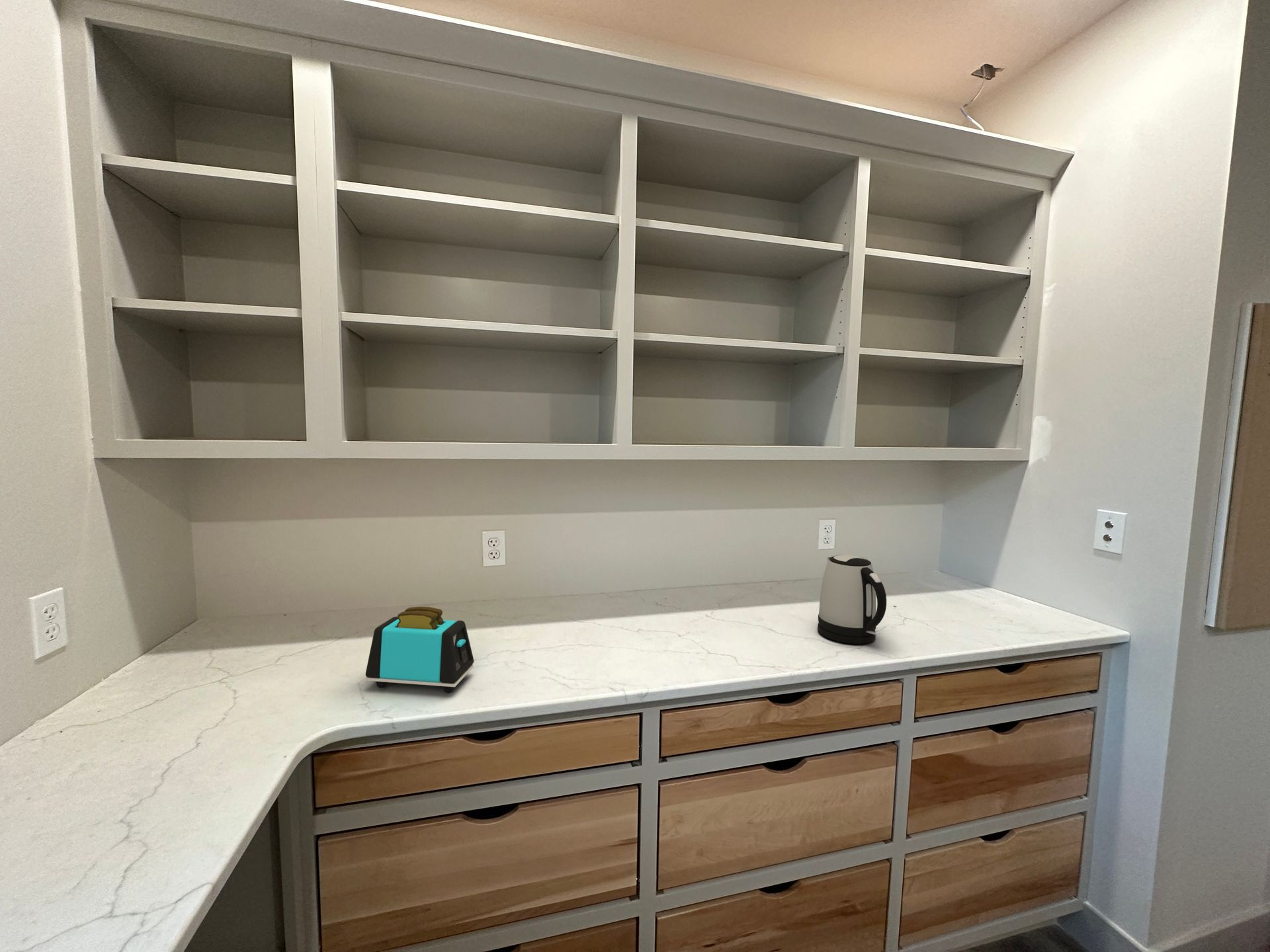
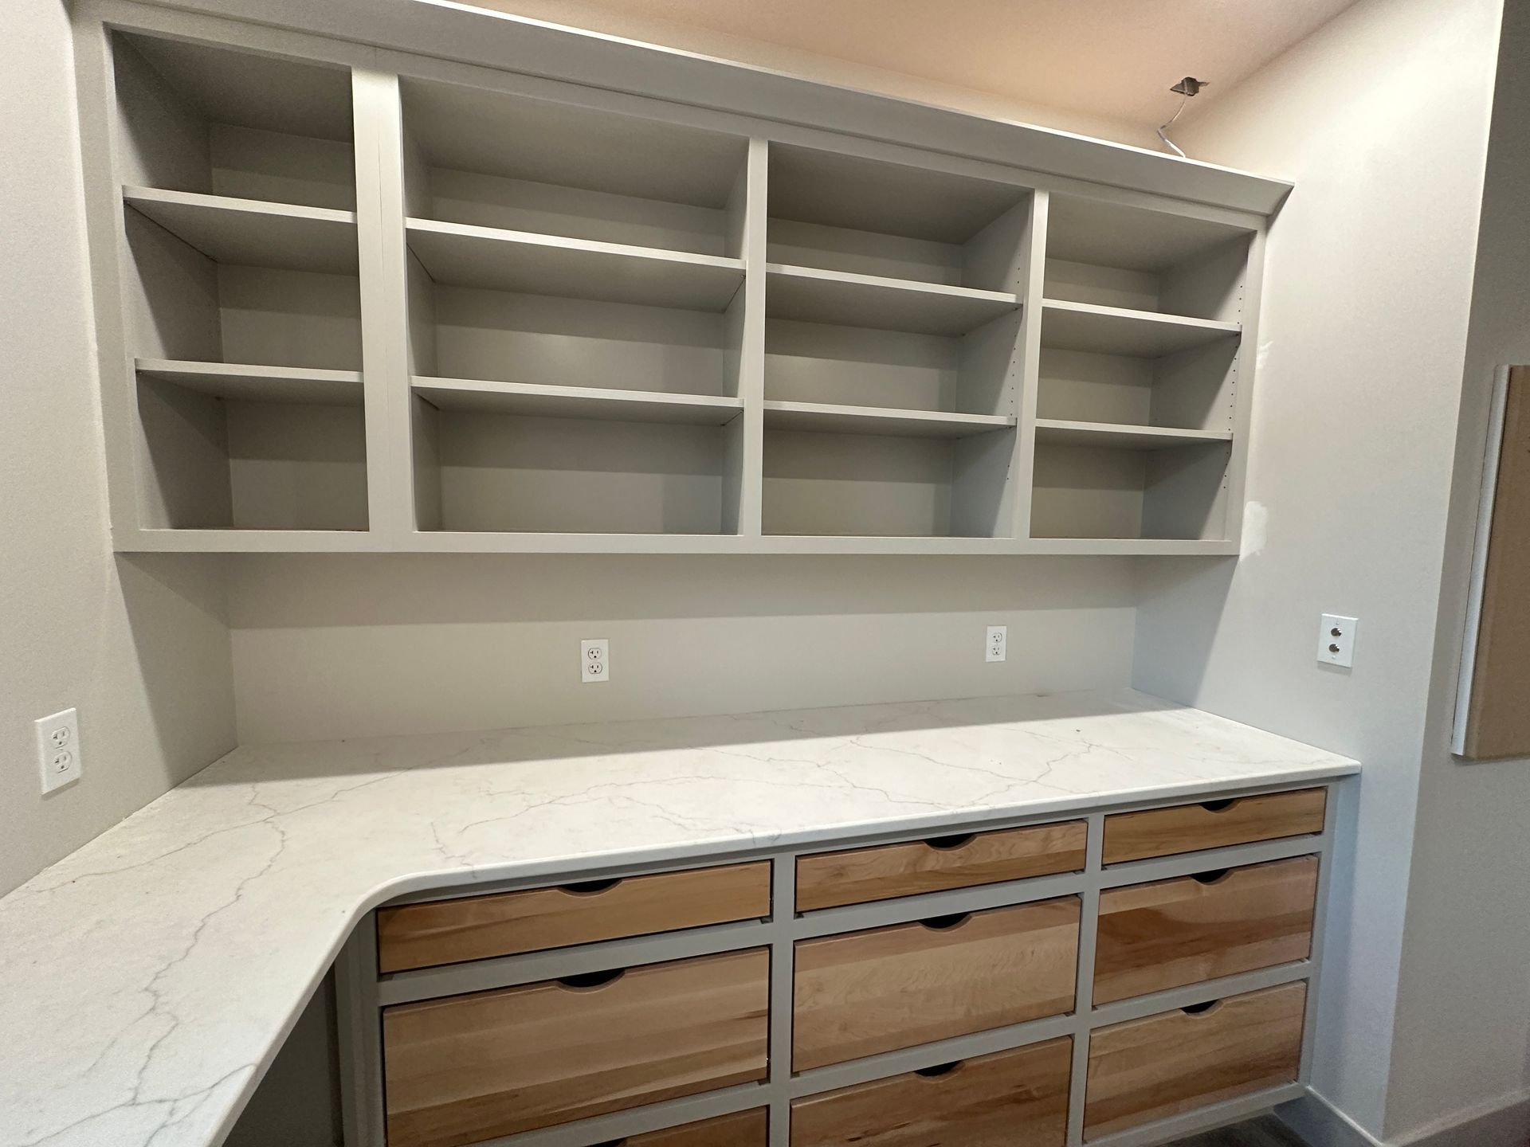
- kettle [817,555,887,645]
- toaster [365,606,474,693]
